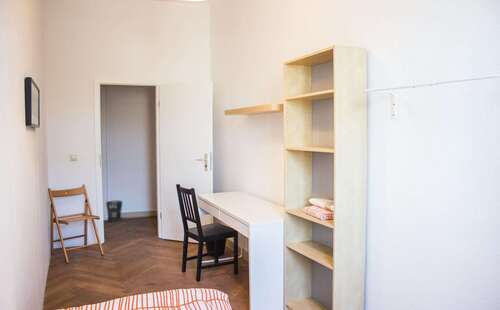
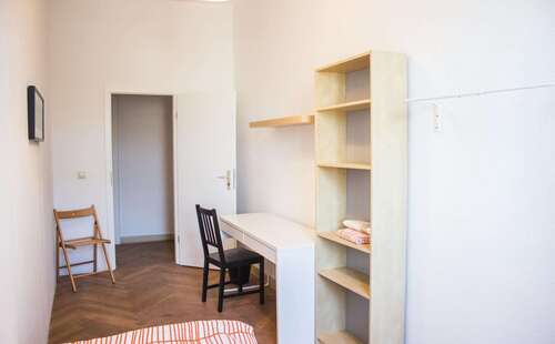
- wastebasket [105,200,124,222]
